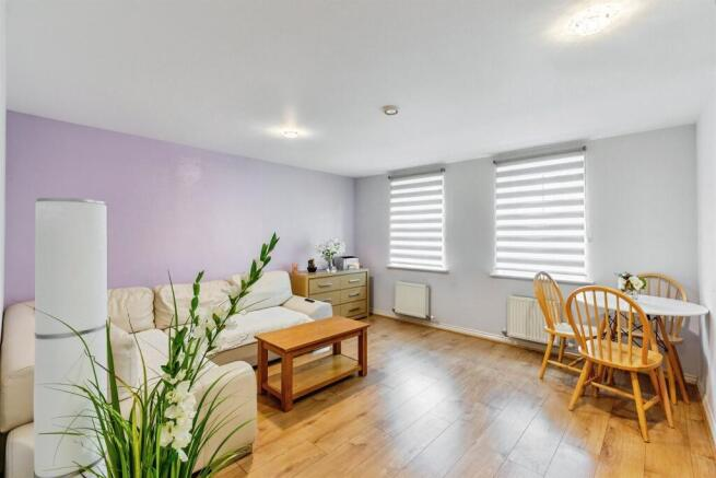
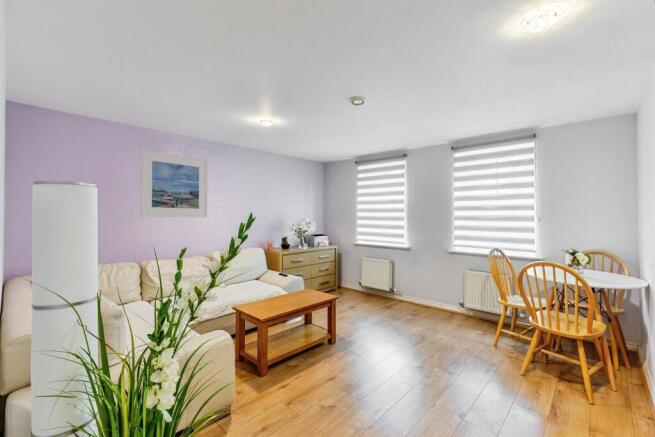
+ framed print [139,149,209,218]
